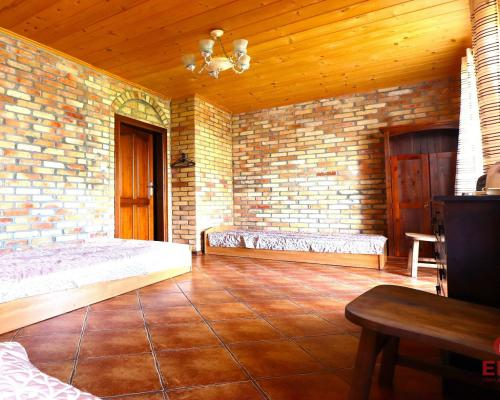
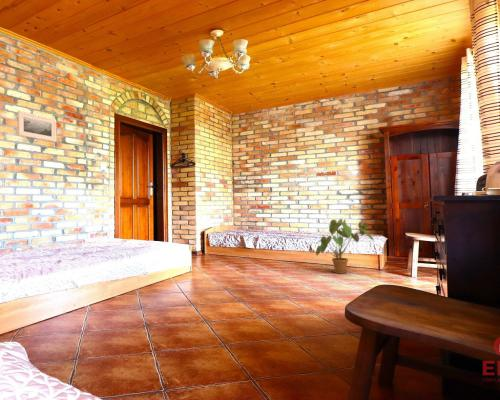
+ house plant [315,218,375,275]
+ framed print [16,110,57,143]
